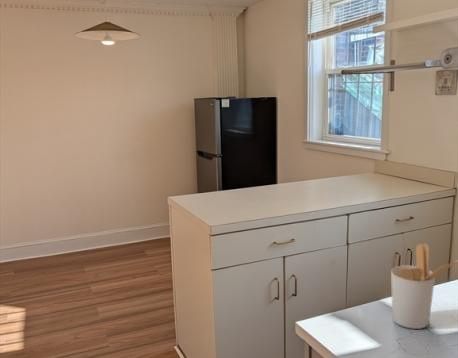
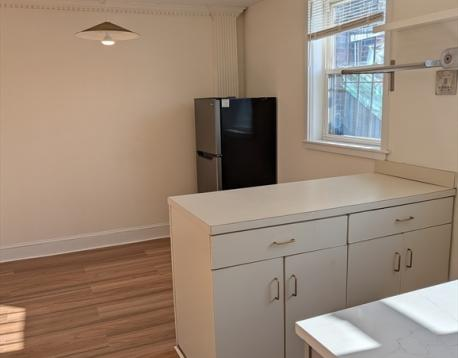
- utensil holder [390,243,458,330]
